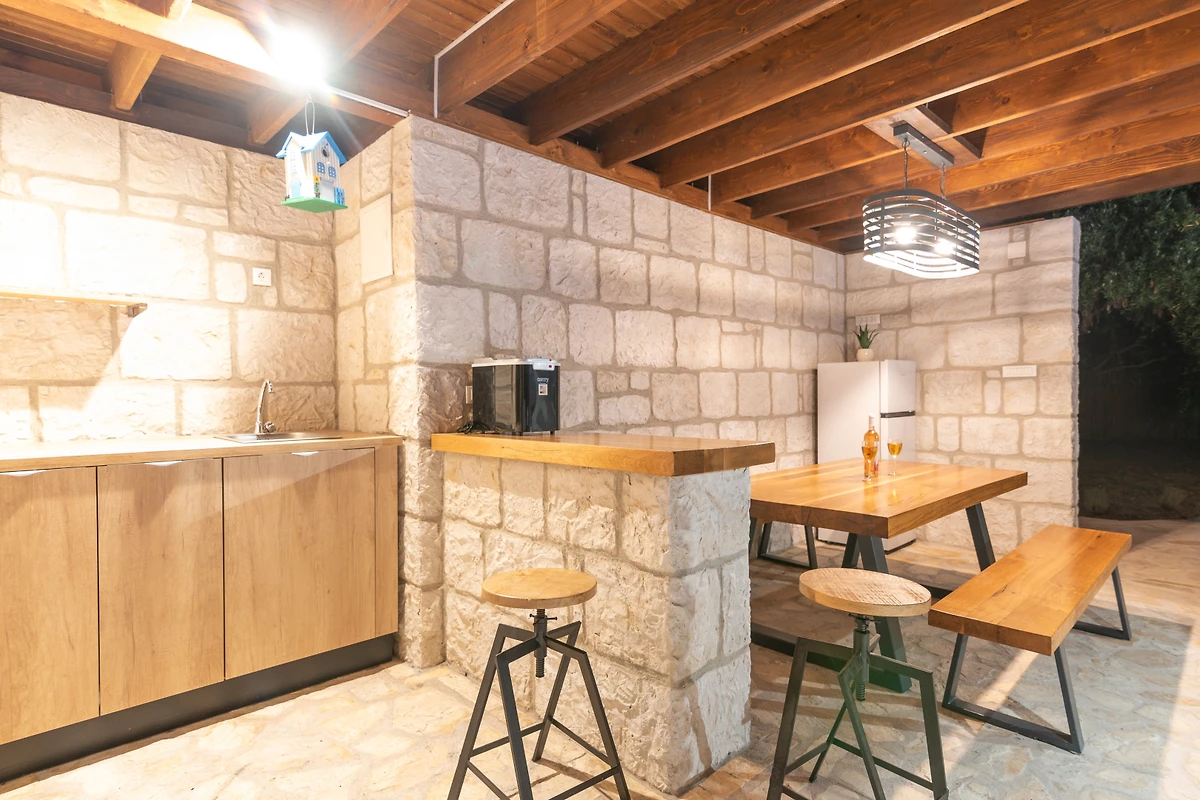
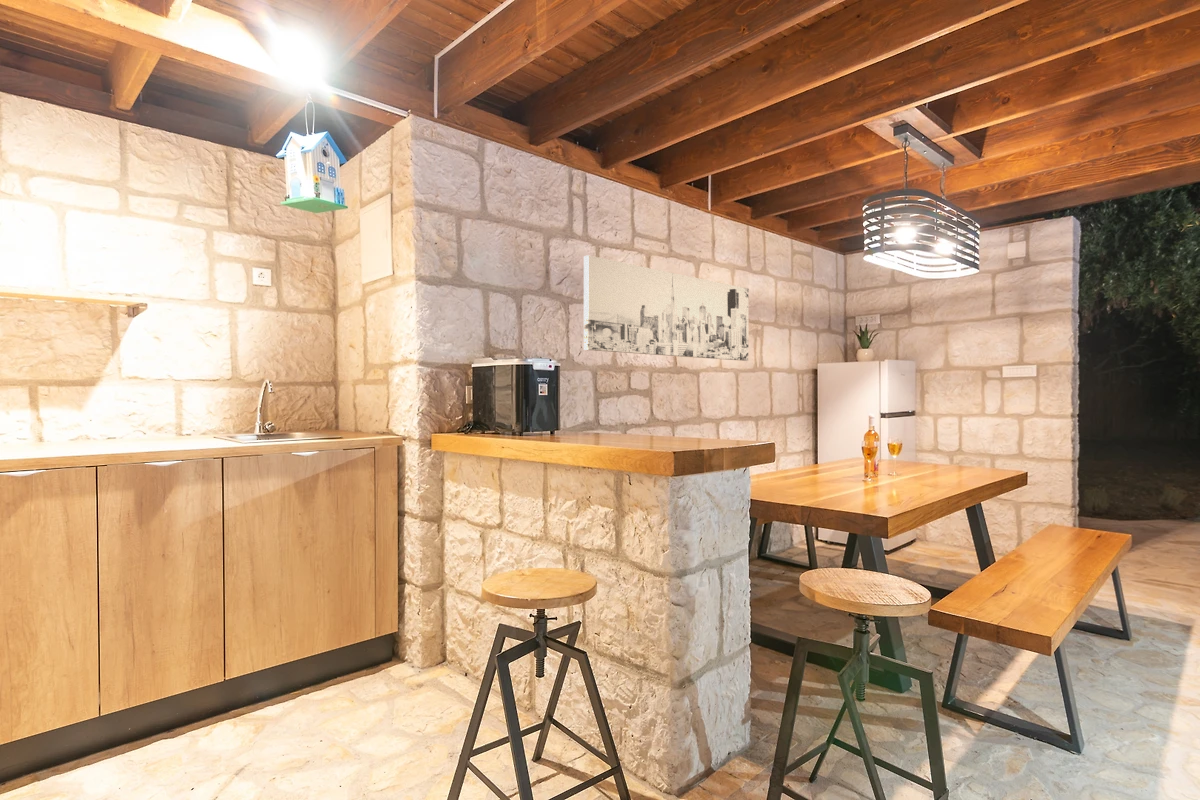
+ wall art [583,254,750,362]
